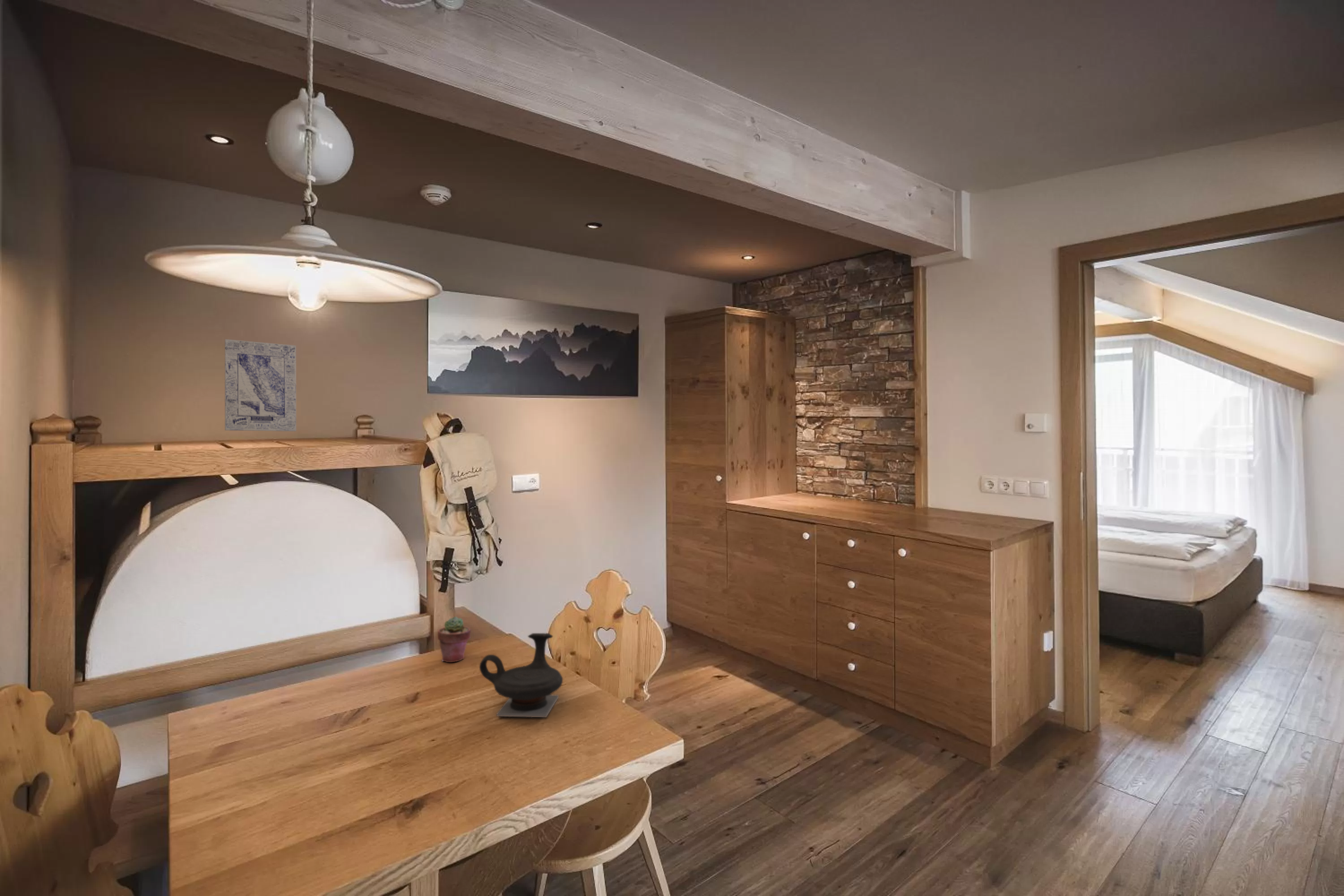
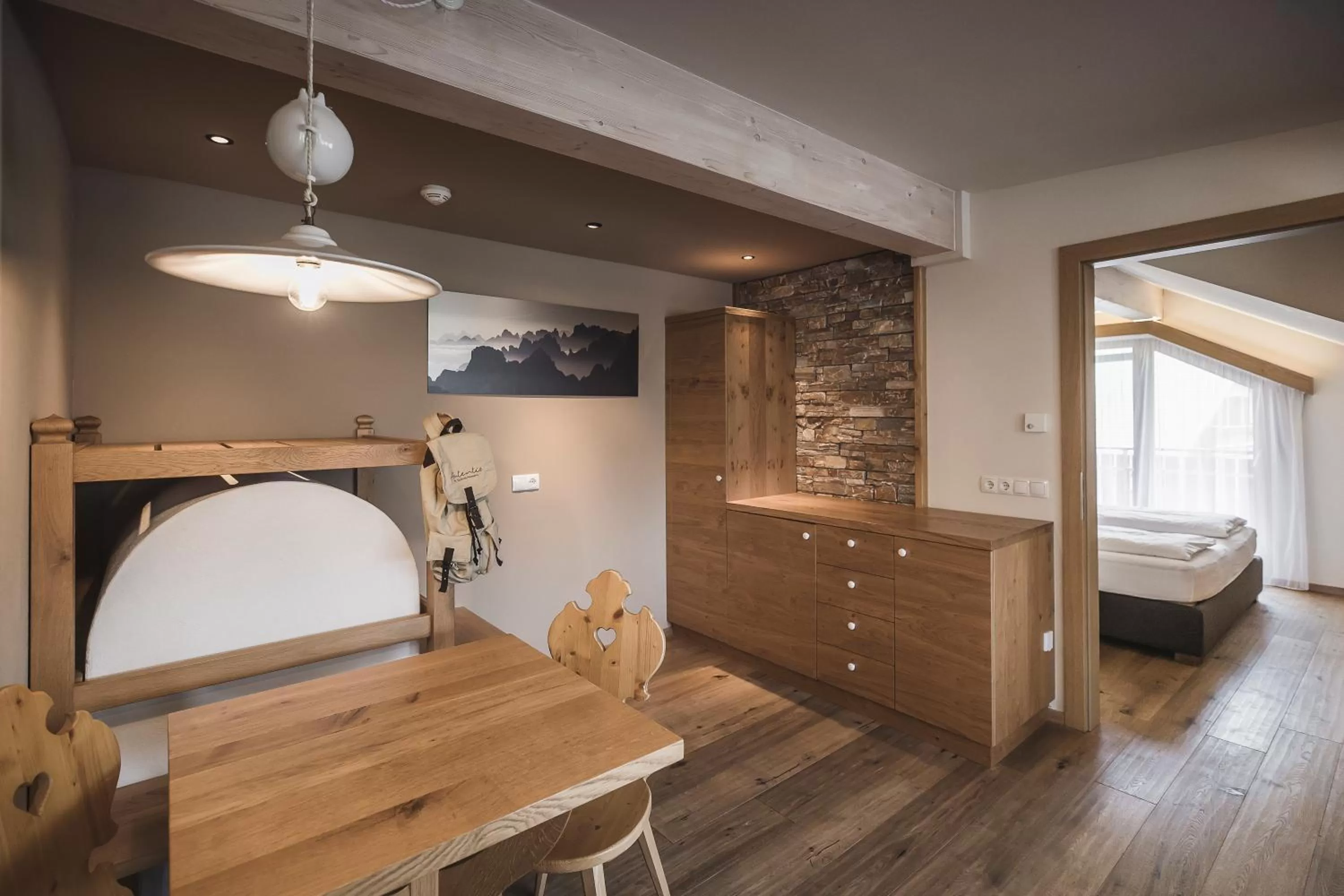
- teapot [479,633,563,718]
- wall art [224,339,297,432]
- potted succulent [437,616,471,663]
